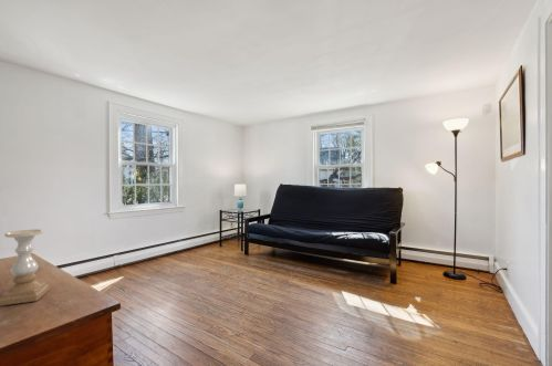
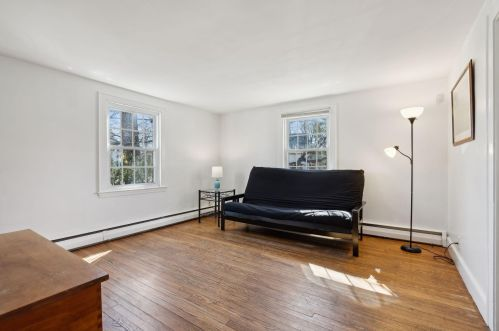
- candle holder [0,229,51,307]
